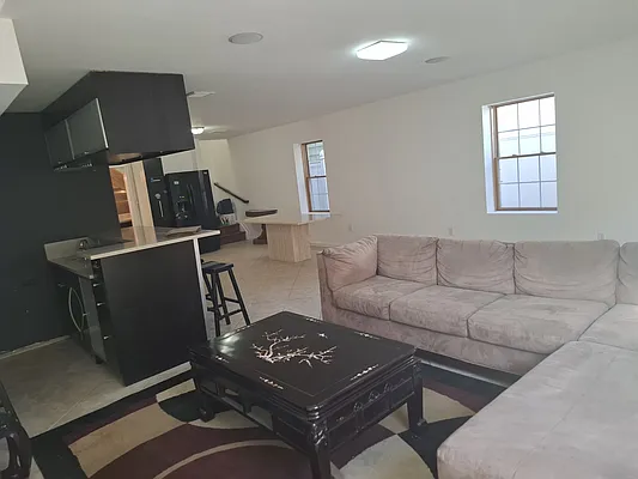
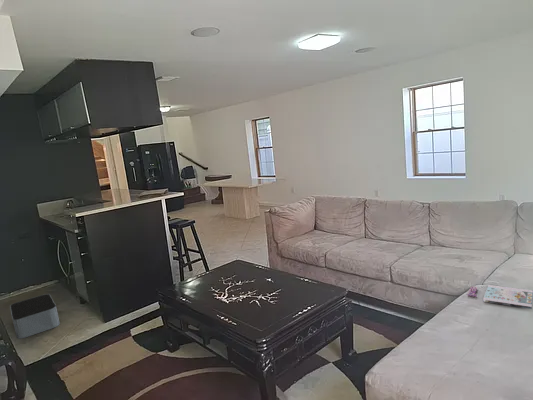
+ storage bin [9,293,61,340]
+ magazine [466,284,533,310]
